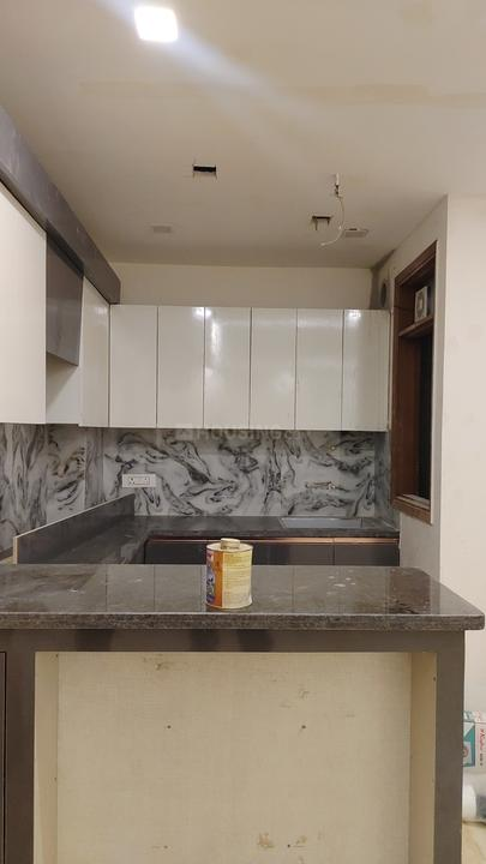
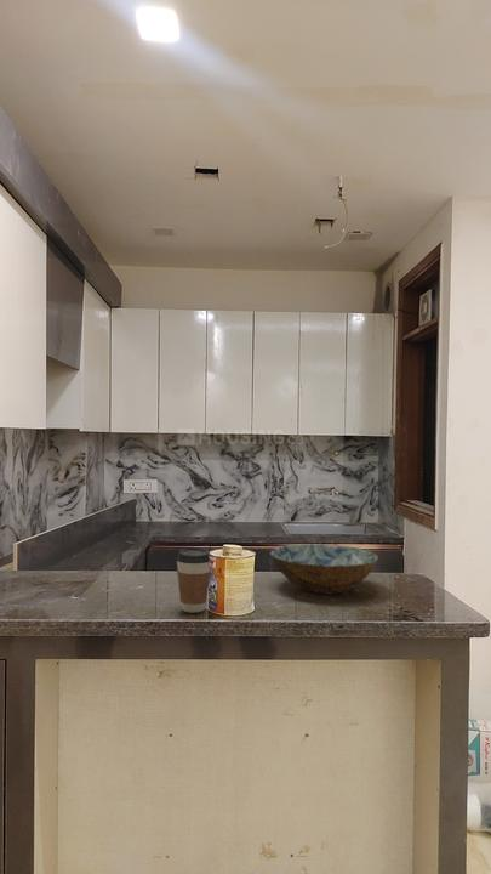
+ bowl [269,543,379,595]
+ coffee cup [176,547,212,614]
